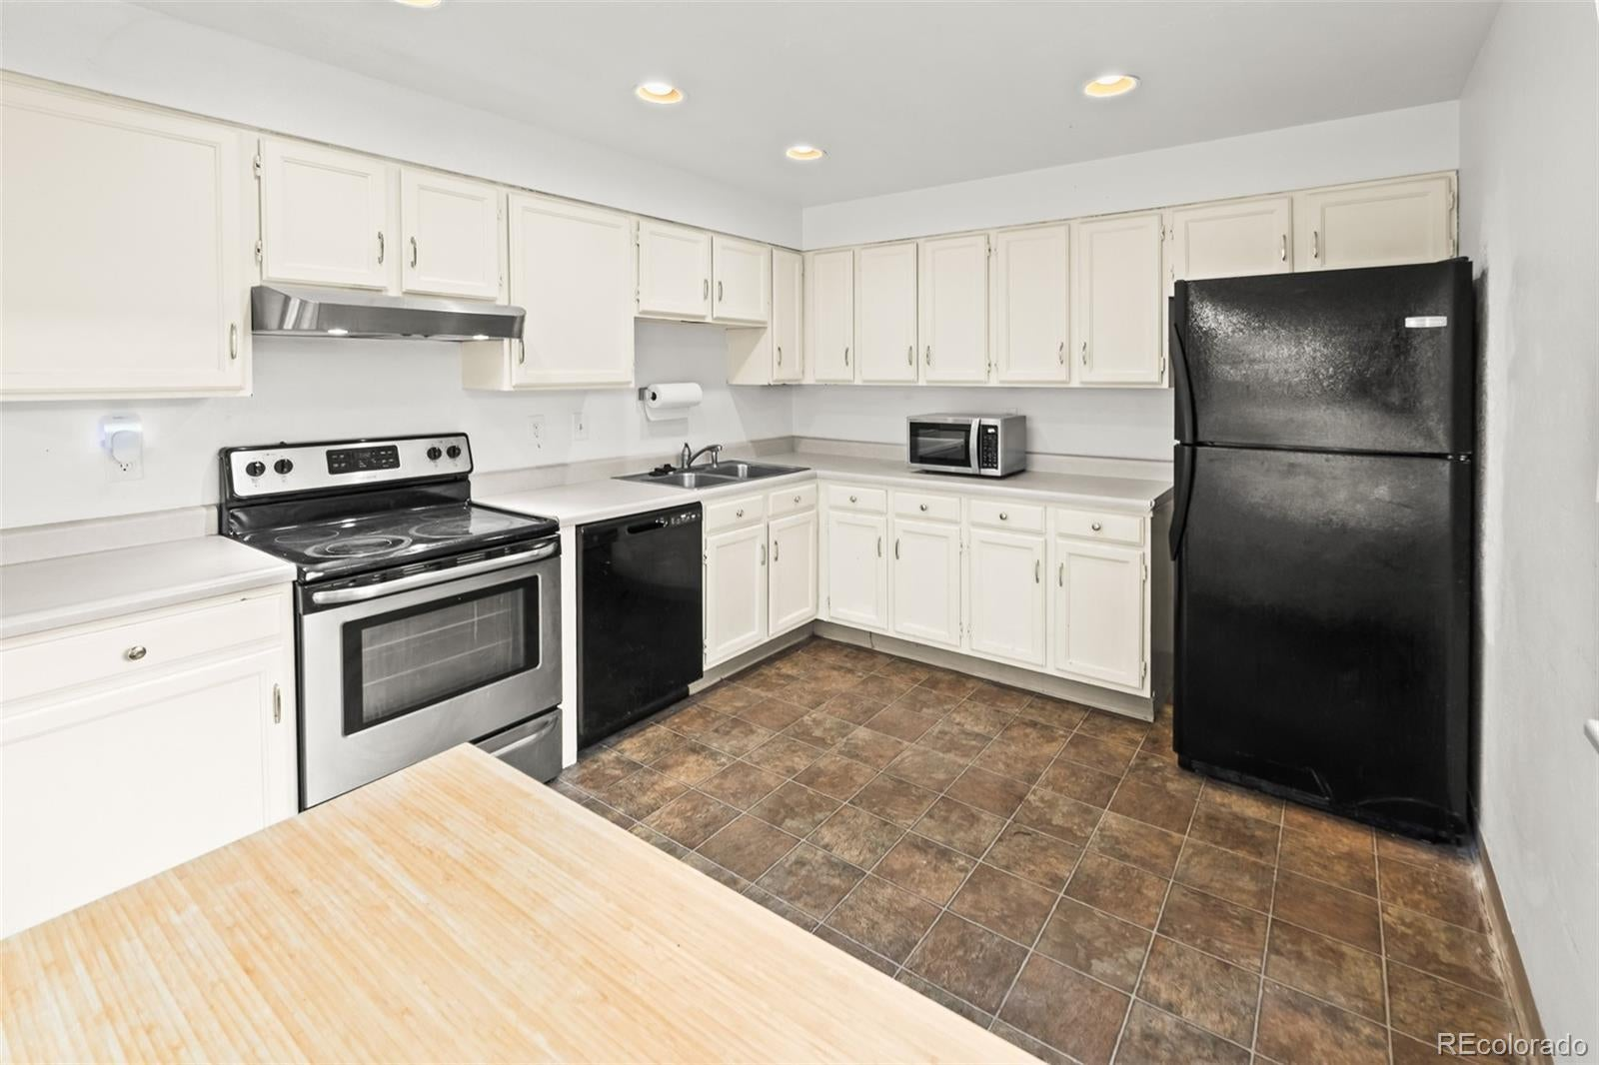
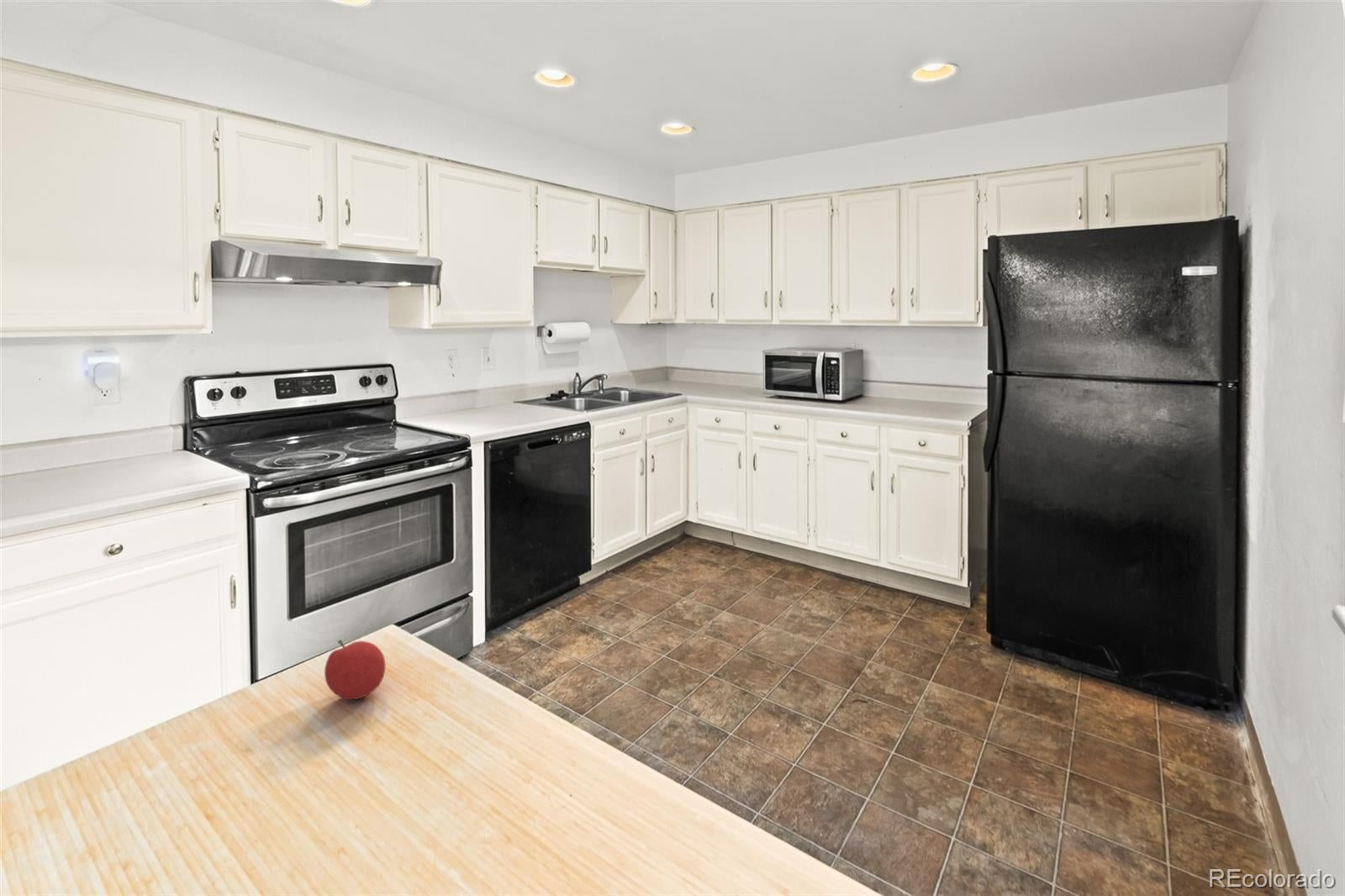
+ fruit [324,639,386,700]
